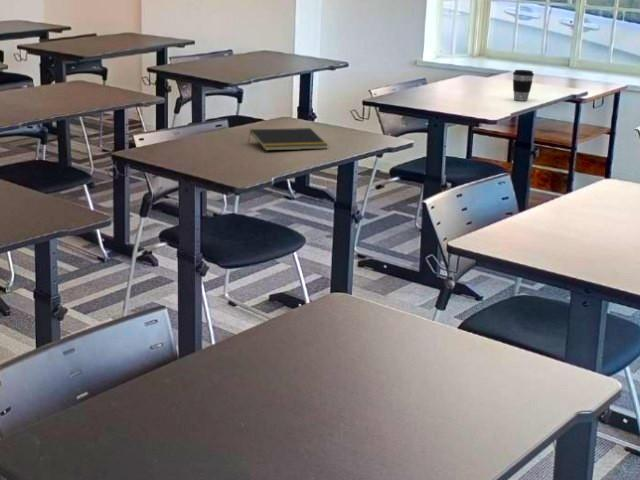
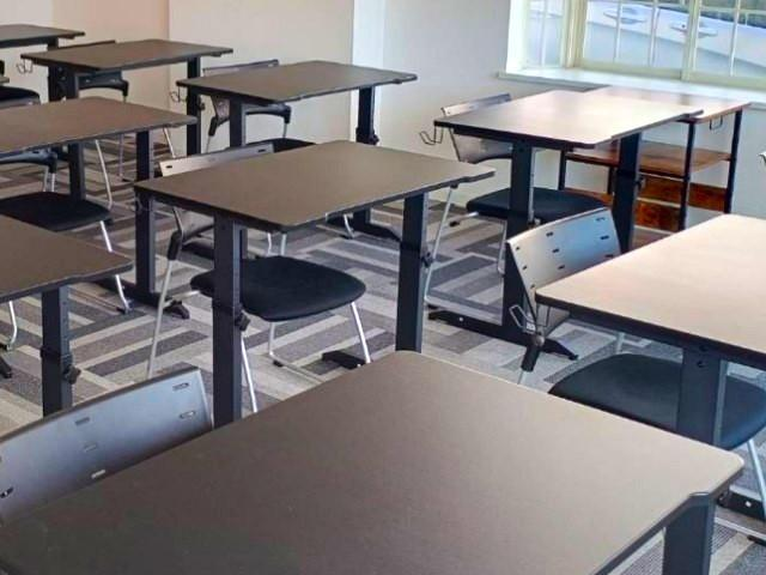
- notepad [247,127,329,152]
- coffee cup [512,69,535,102]
